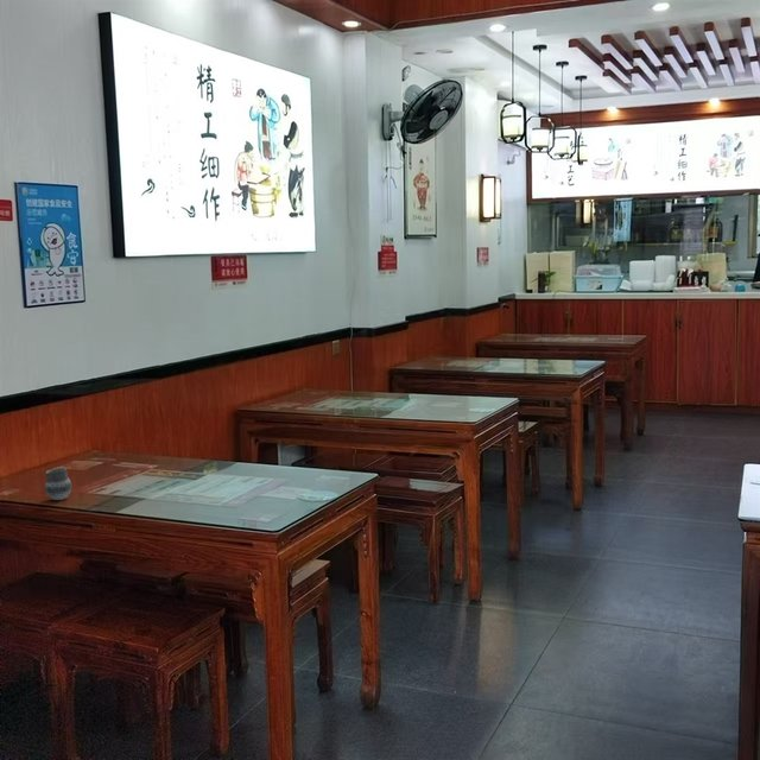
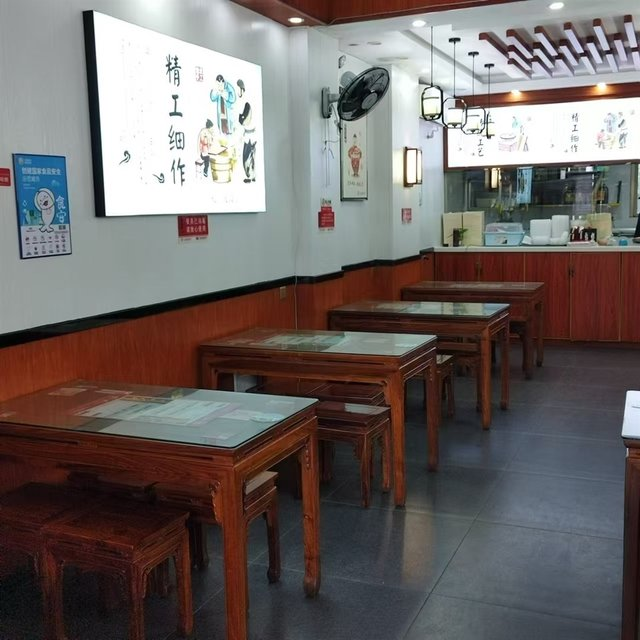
- cup [44,466,72,501]
